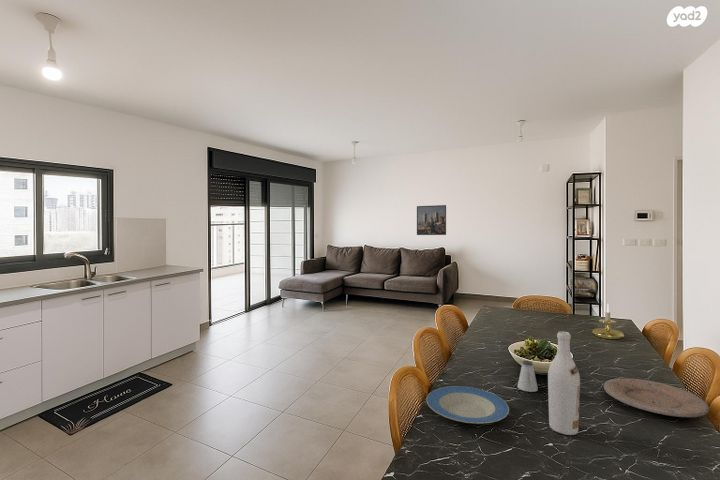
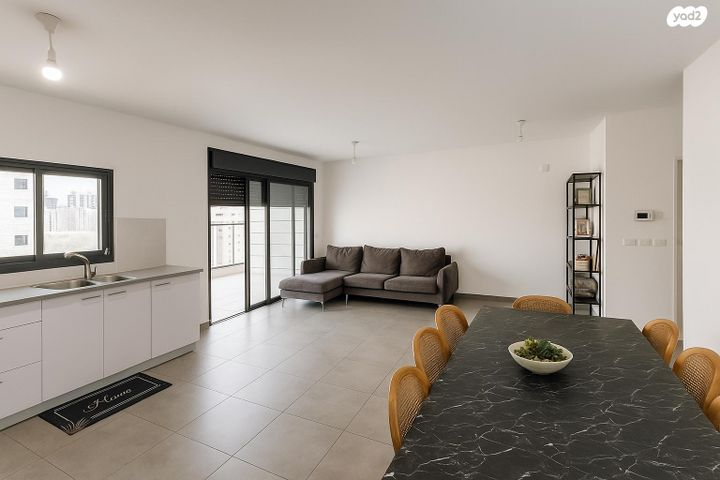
- saltshaker [517,360,539,393]
- candle holder [591,303,625,340]
- plate [603,377,710,418]
- wine bottle [547,330,581,436]
- plate [425,385,510,425]
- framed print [416,204,447,236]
